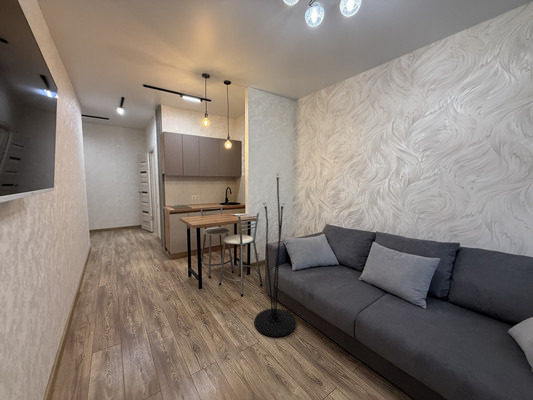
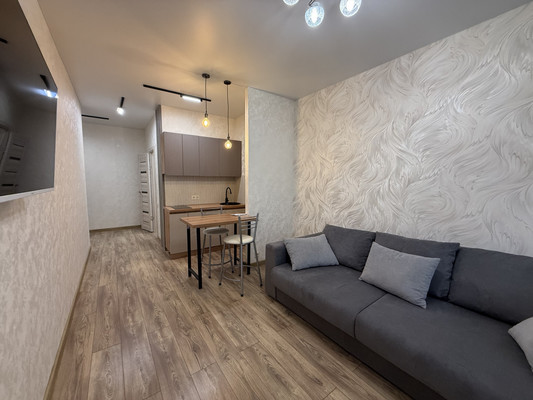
- floor lamp [253,172,297,338]
